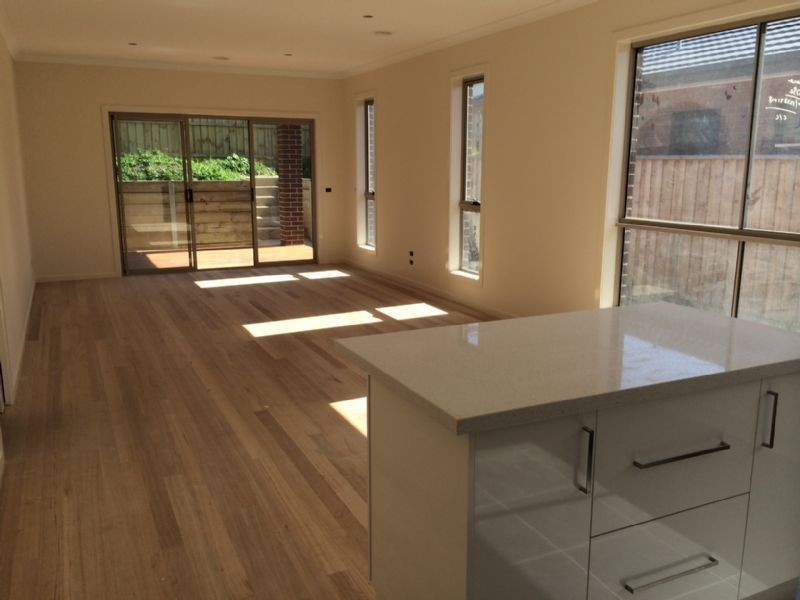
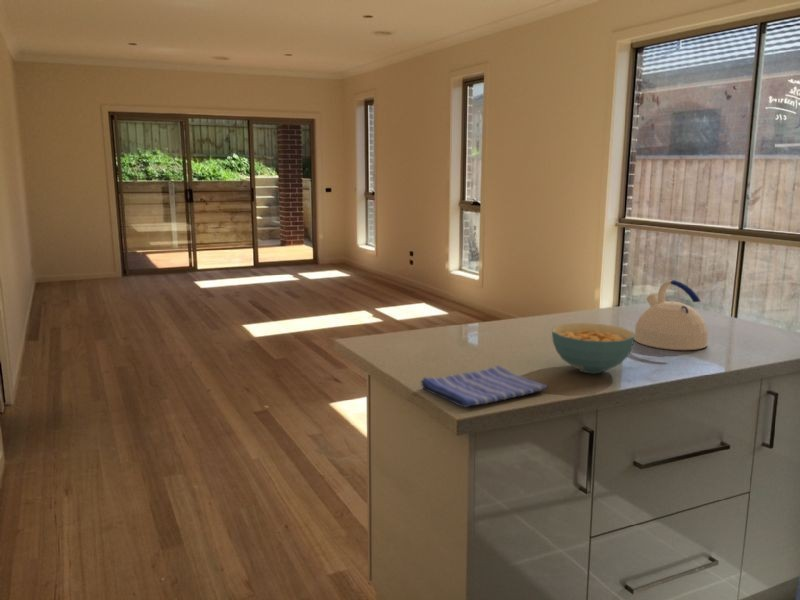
+ dish towel [420,365,549,408]
+ cereal bowl [551,322,635,374]
+ kettle [634,279,709,351]
